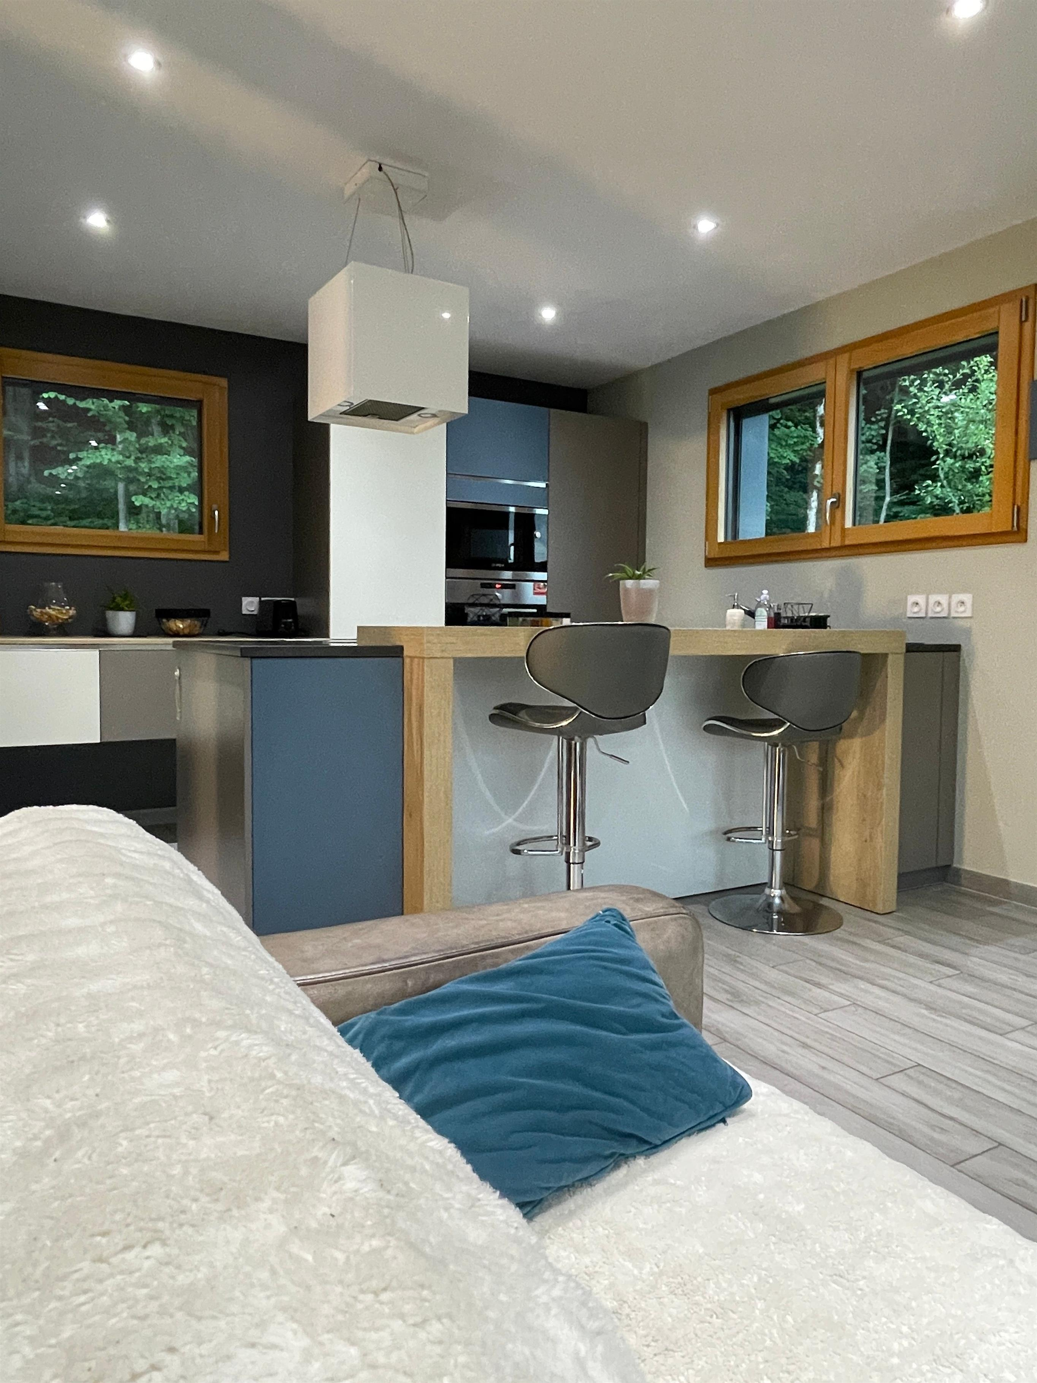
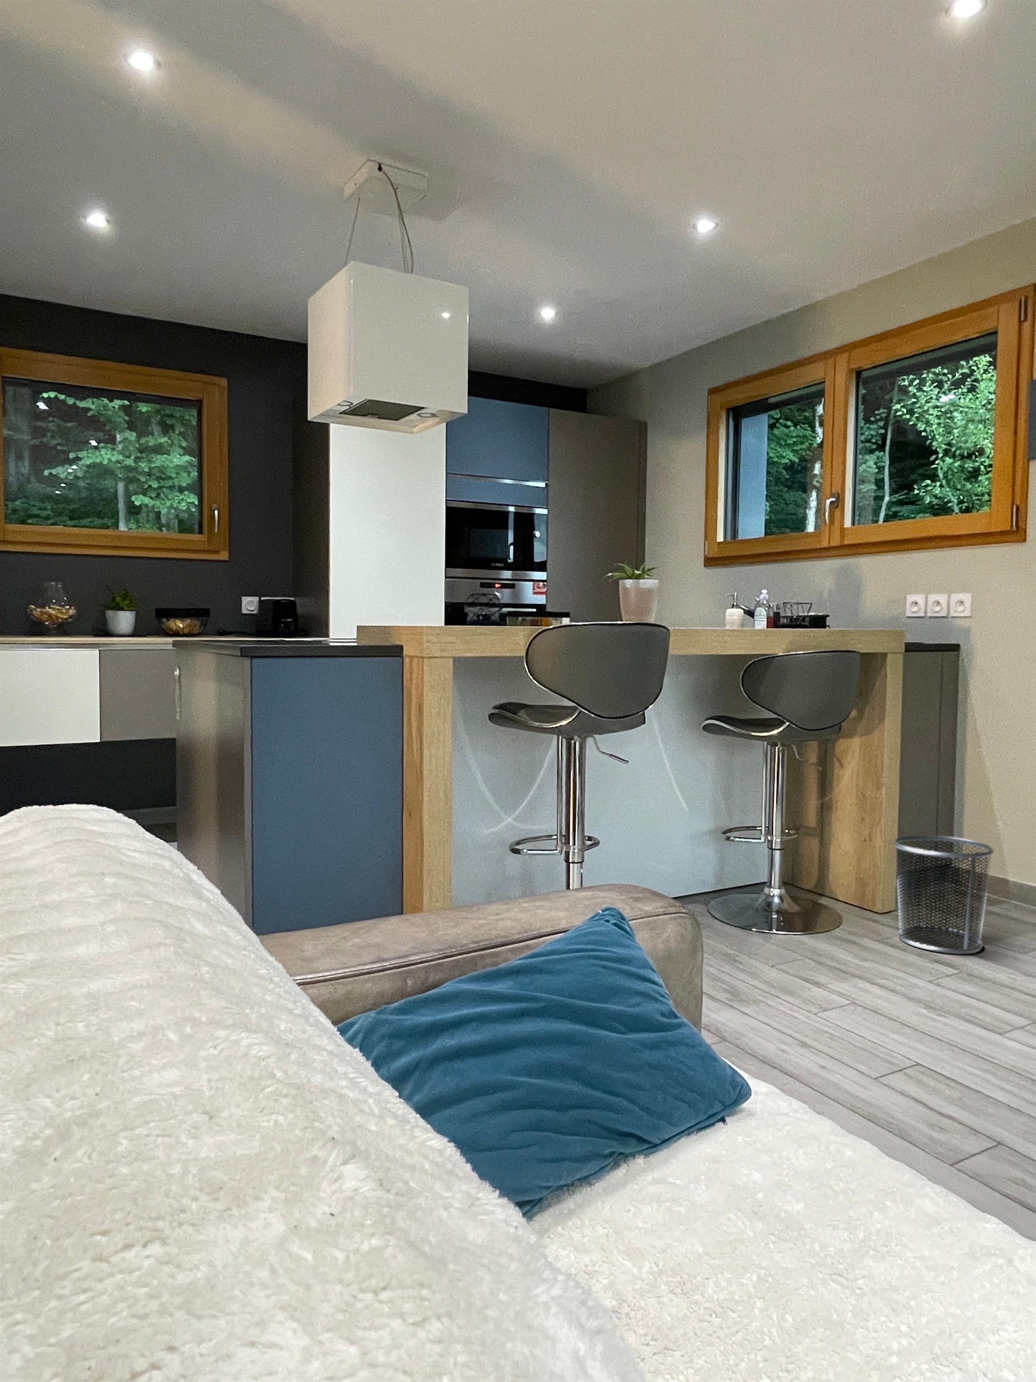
+ waste bin [892,835,995,954]
